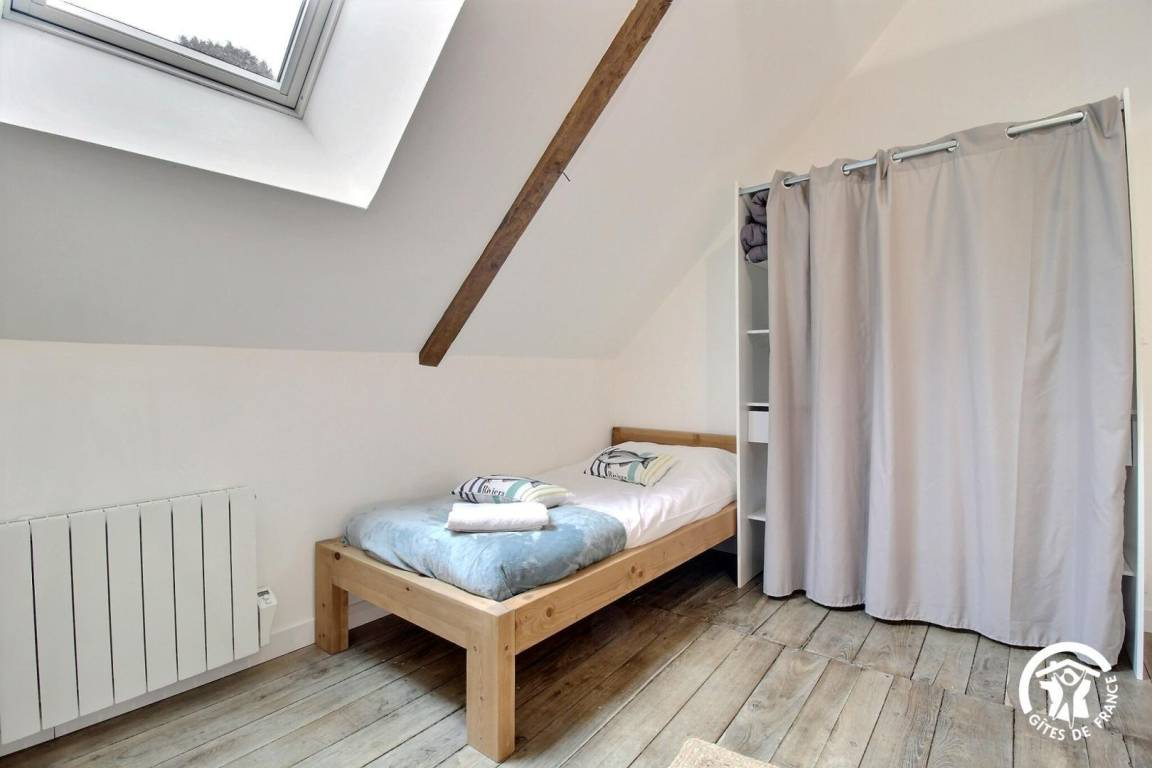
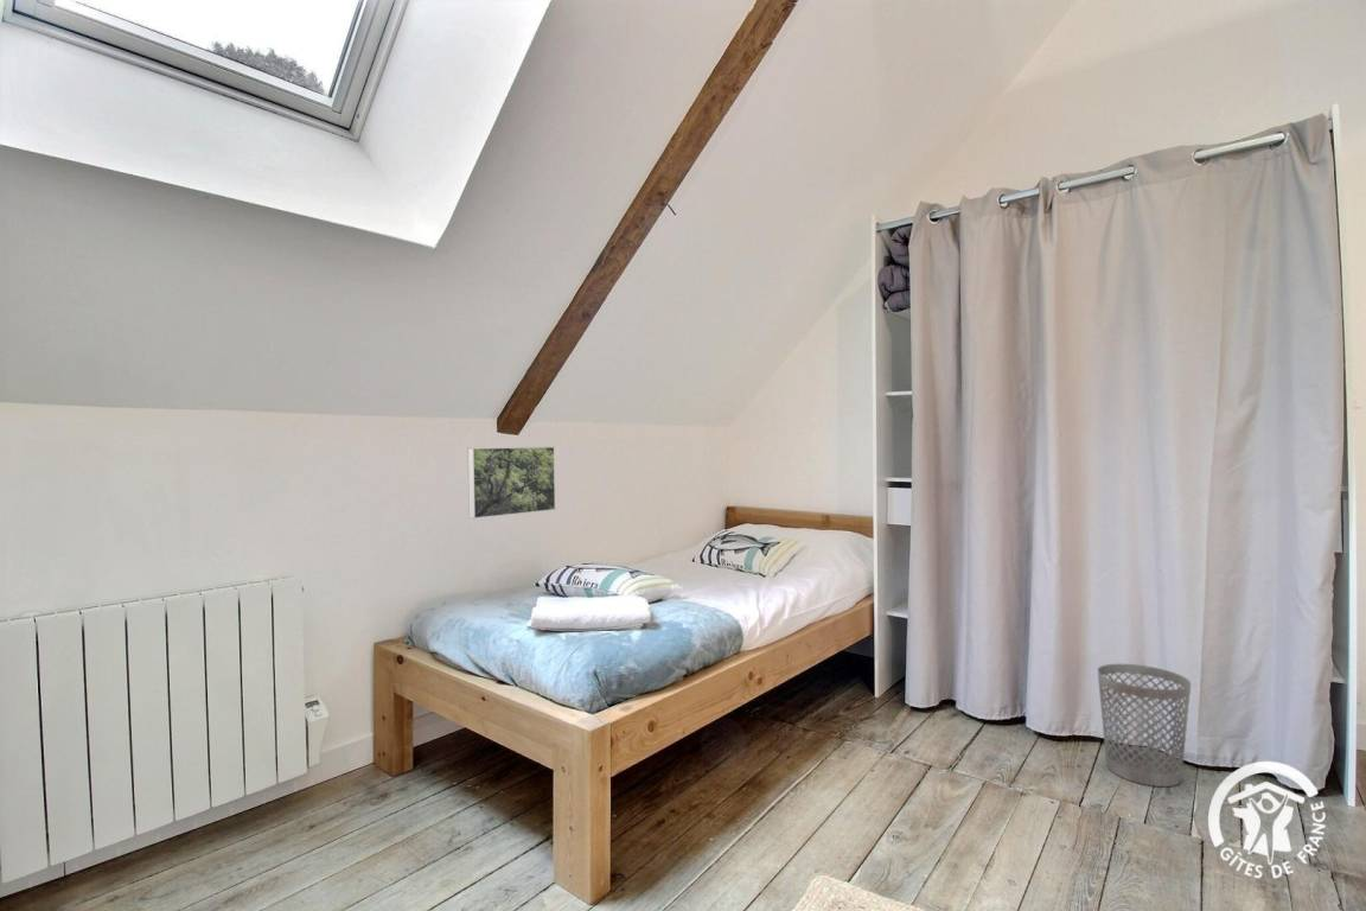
+ wastebasket [1097,663,1192,788]
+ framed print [466,445,557,520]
